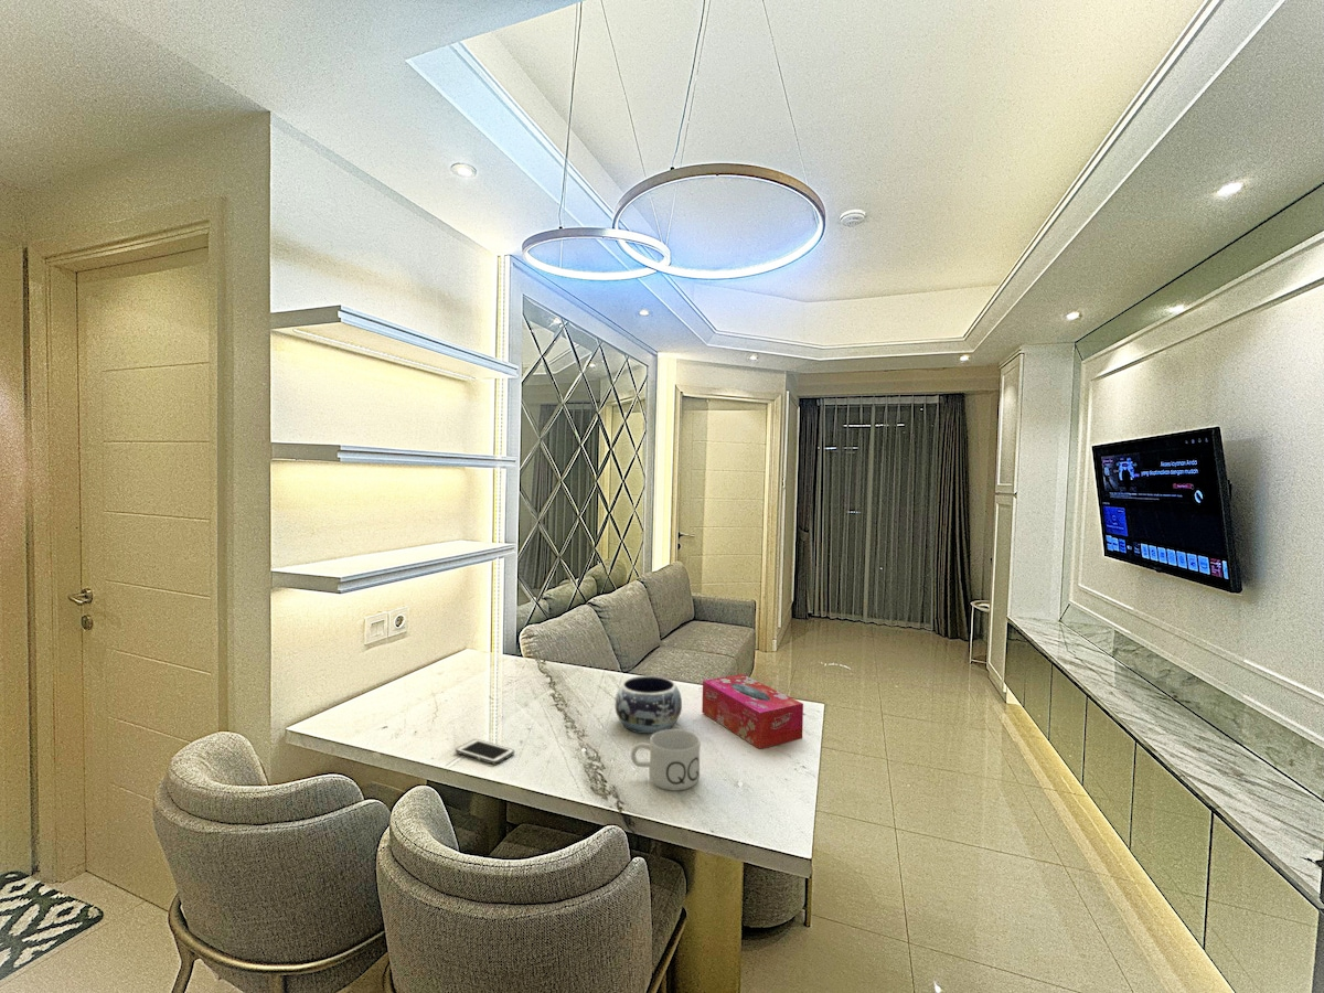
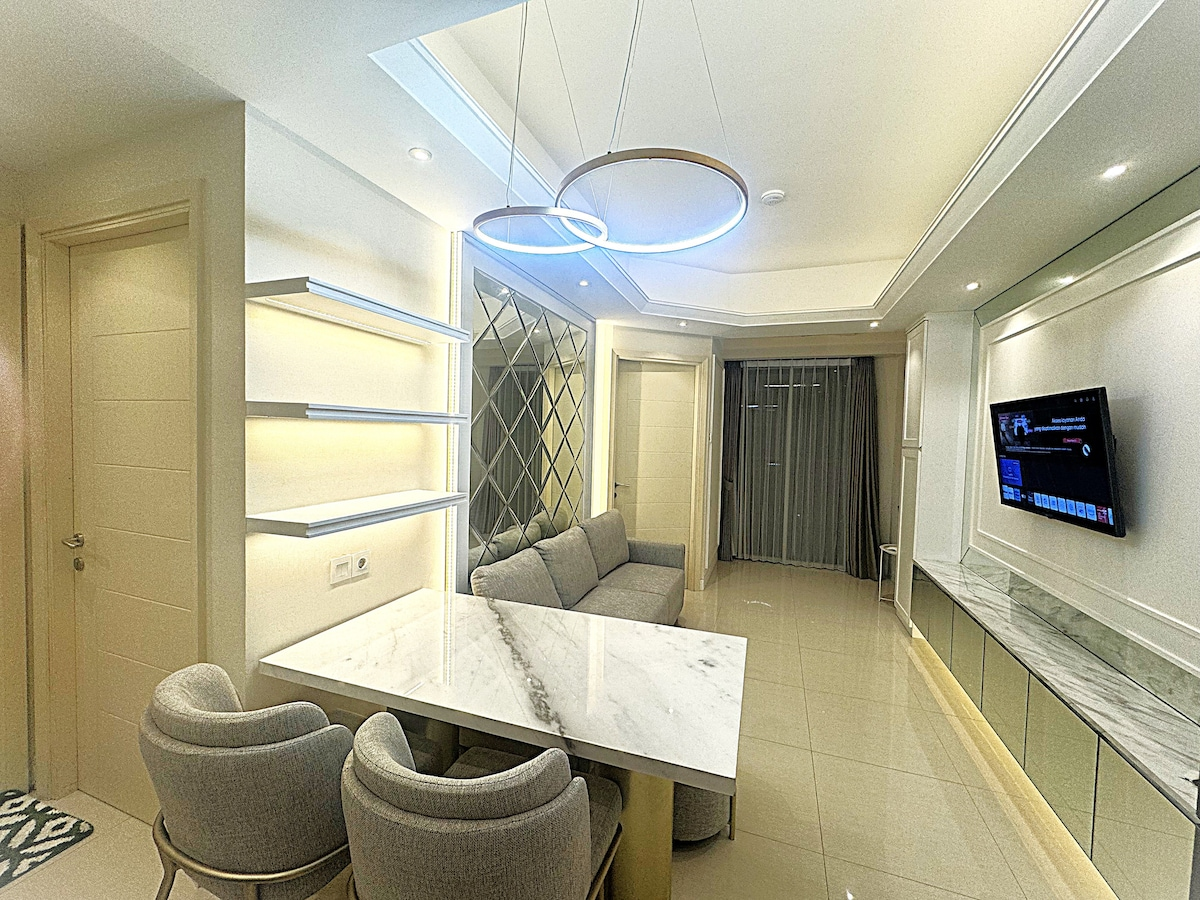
- cell phone [455,738,515,766]
- decorative bowl [615,675,683,735]
- tissue box [701,673,804,750]
- mug [630,728,702,792]
